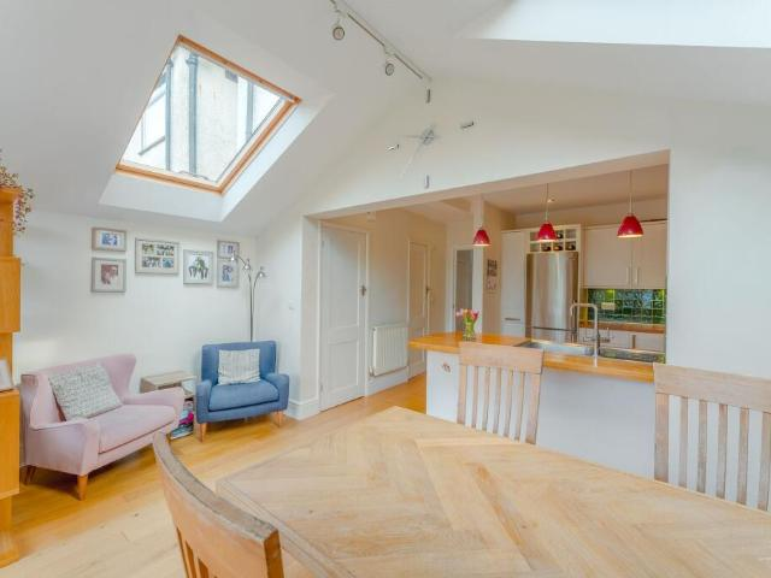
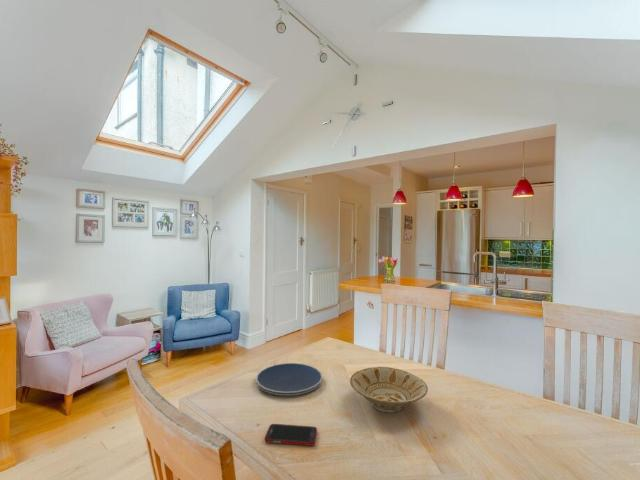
+ cell phone [264,423,318,447]
+ bowl [349,366,429,414]
+ plate [255,362,323,396]
